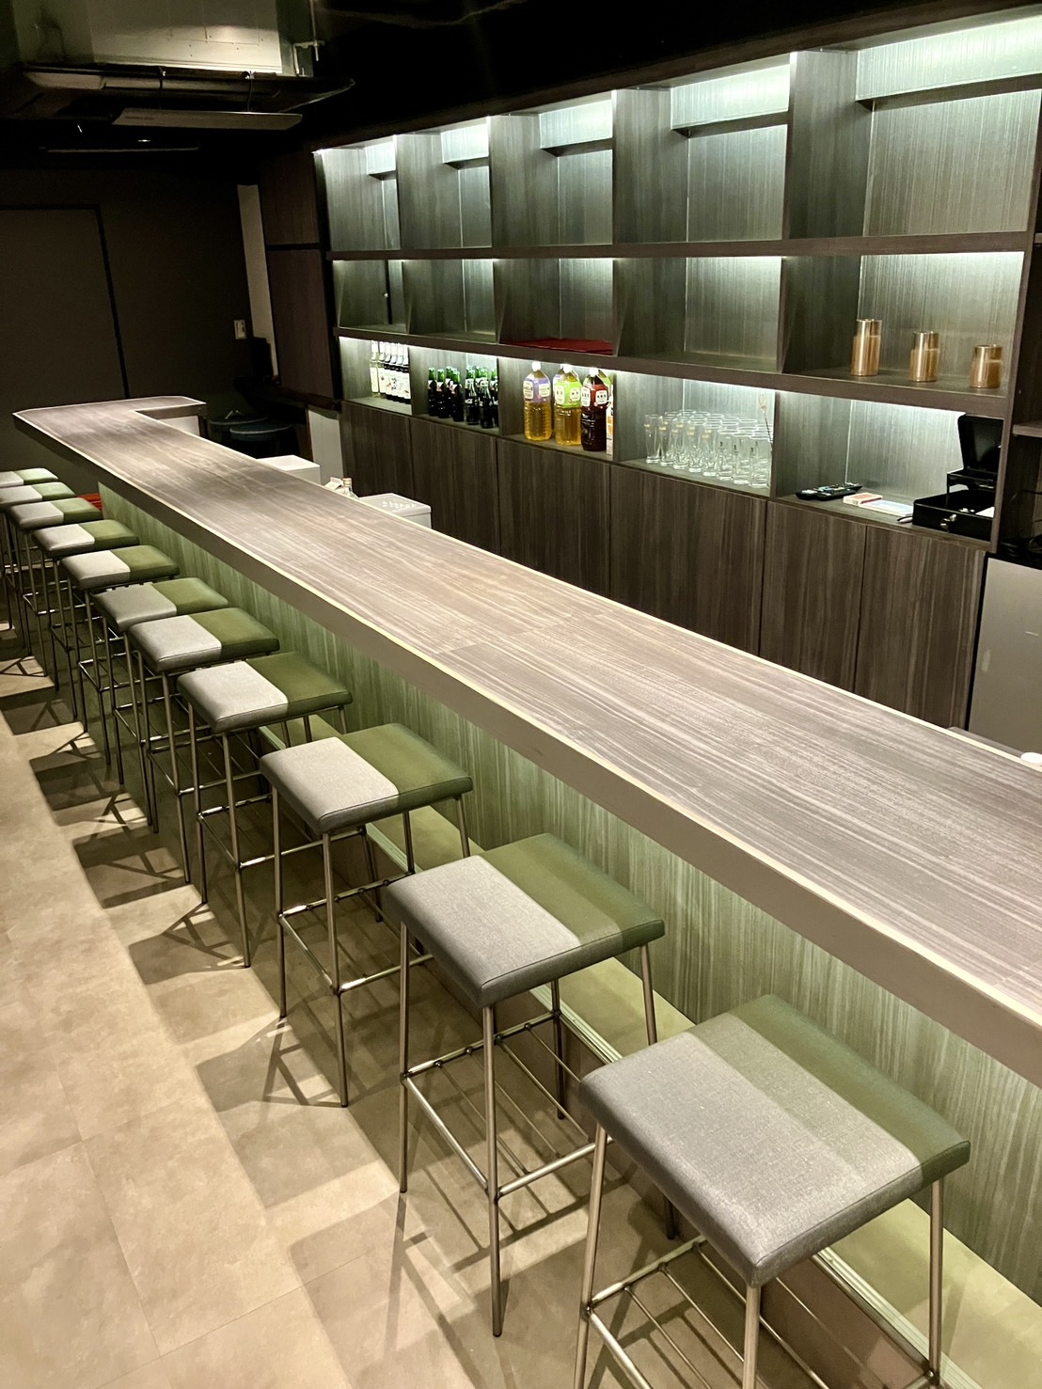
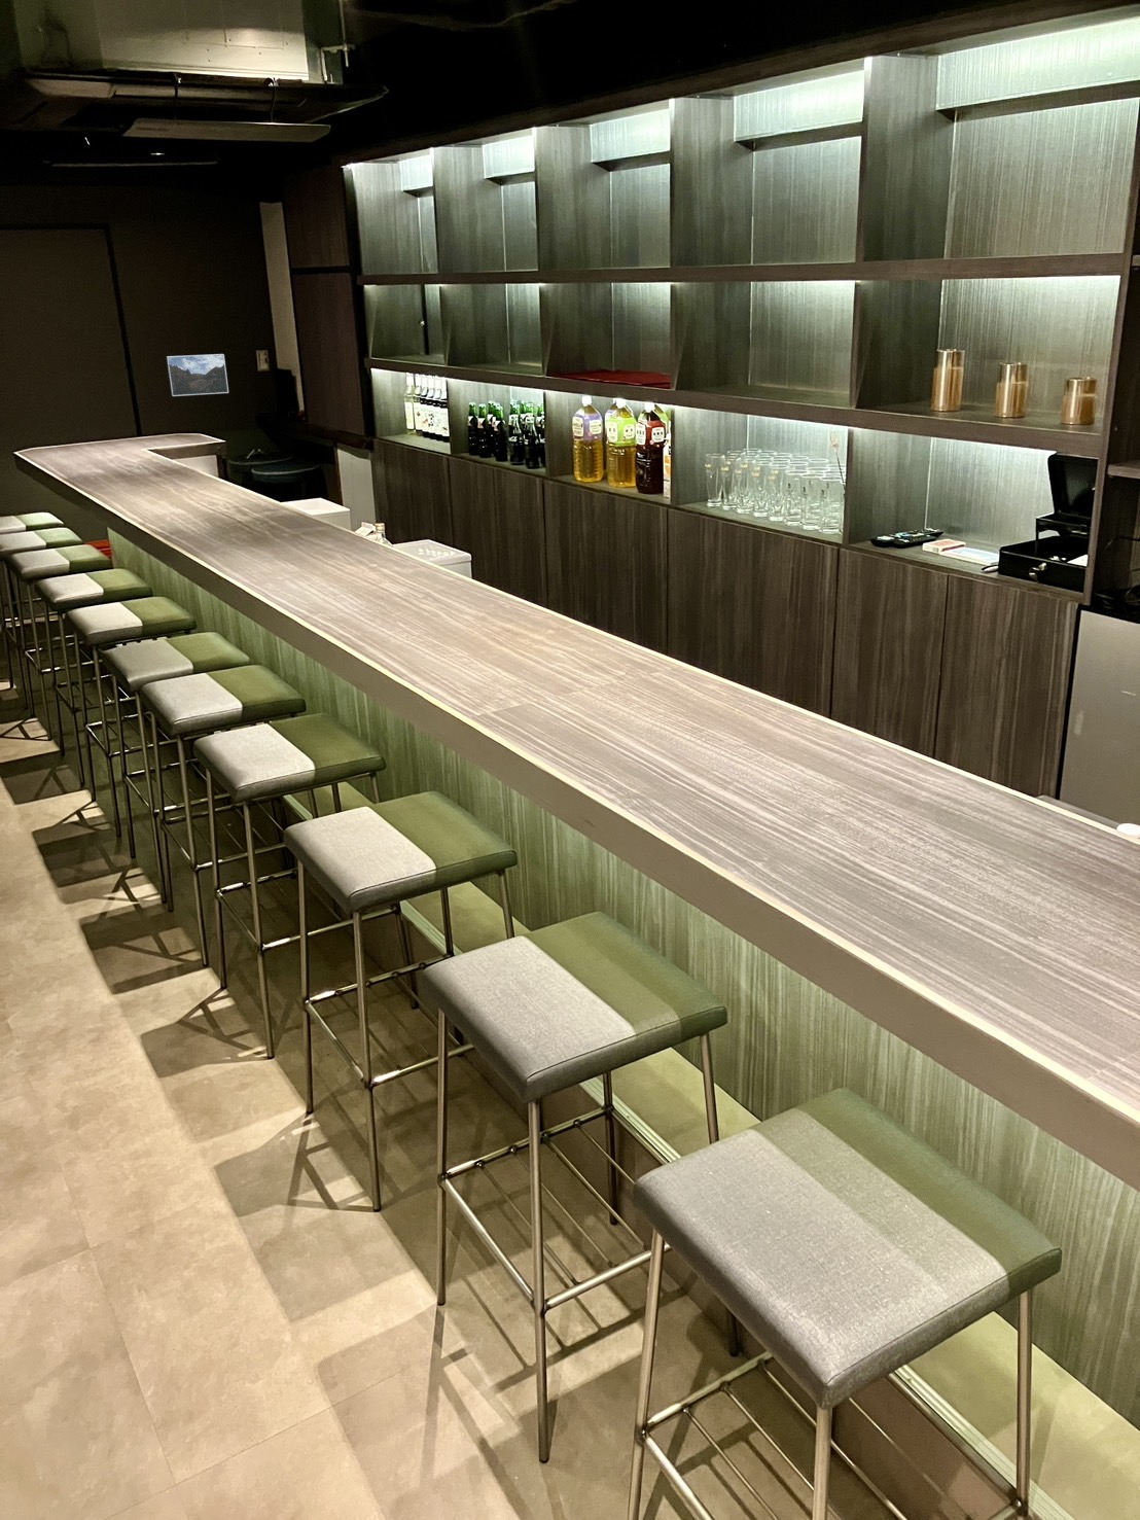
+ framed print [165,353,230,398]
